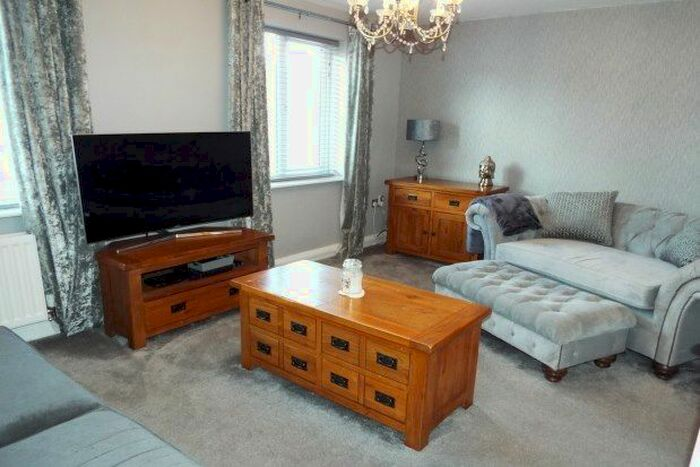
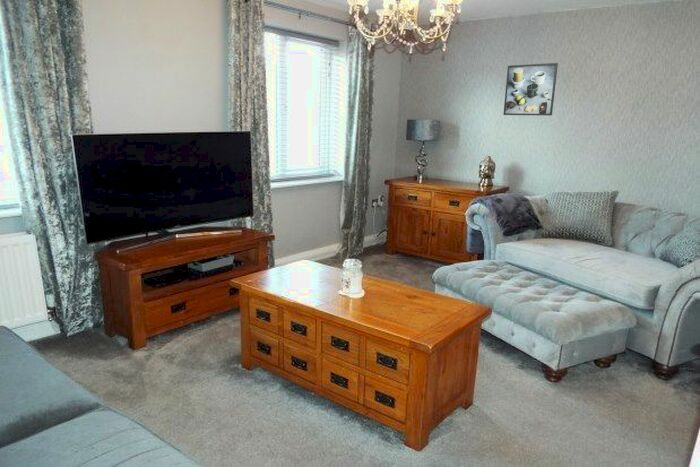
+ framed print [502,62,559,116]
